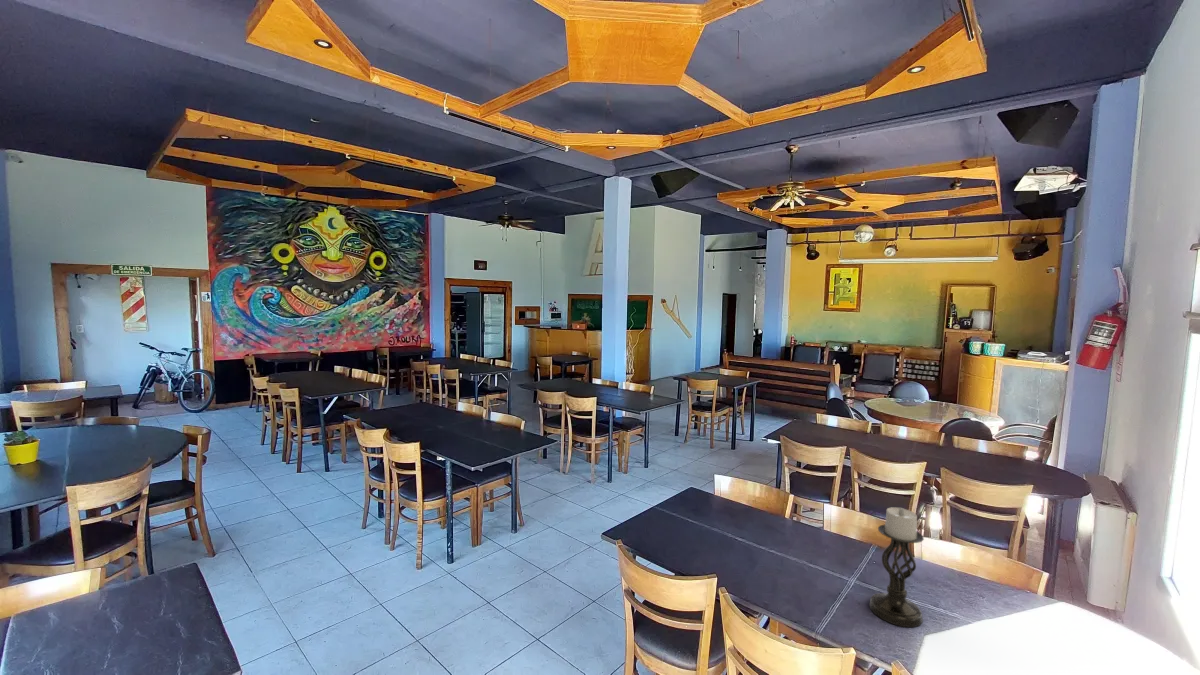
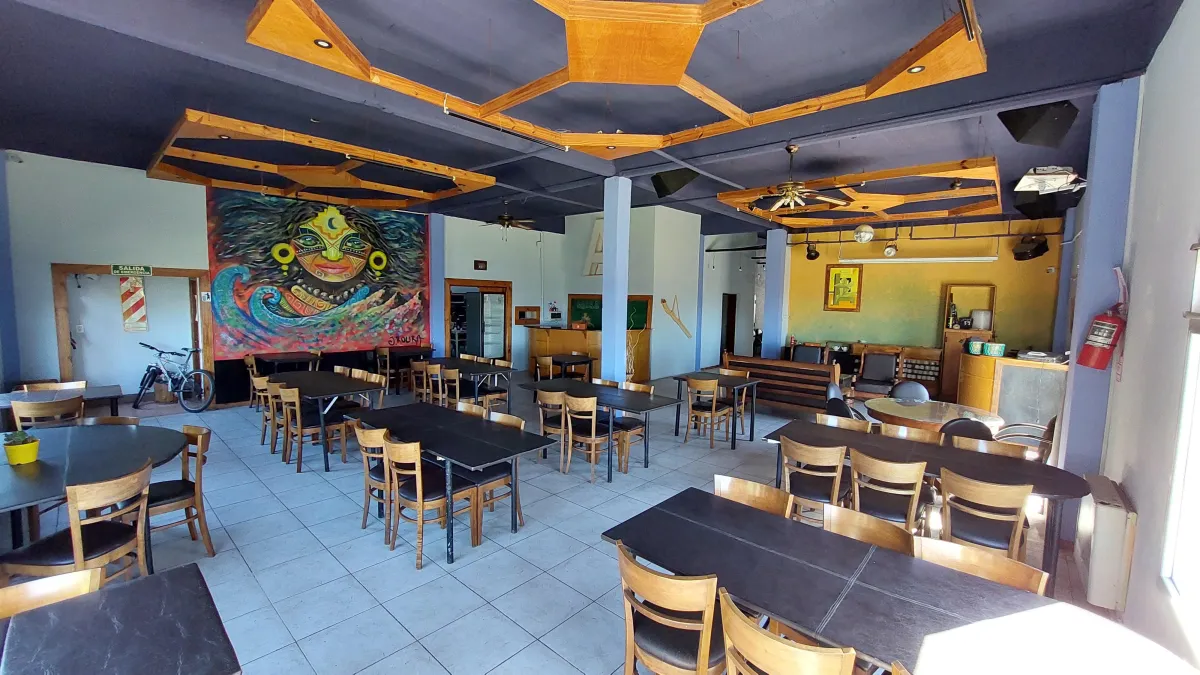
- candle holder [869,506,925,628]
